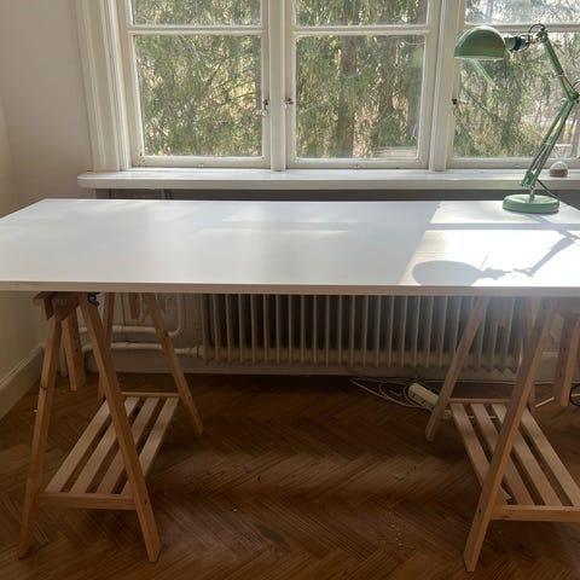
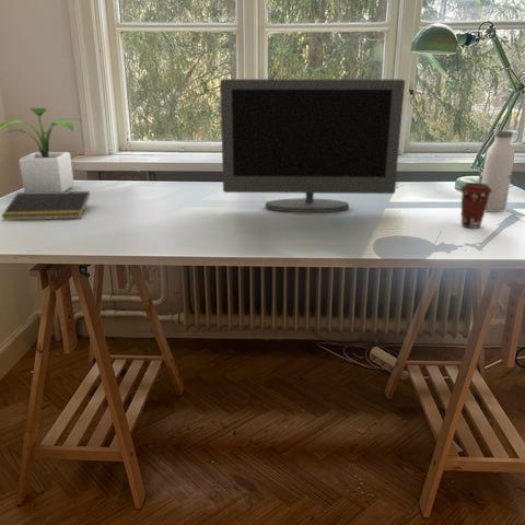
+ notepad [0,190,91,222]
+ monitor [219,78,406,213]
+ potted plant [0,107,85,192]
+ coffee cup [459,182,492,230]
+ water bottle [480,129,515,213]
